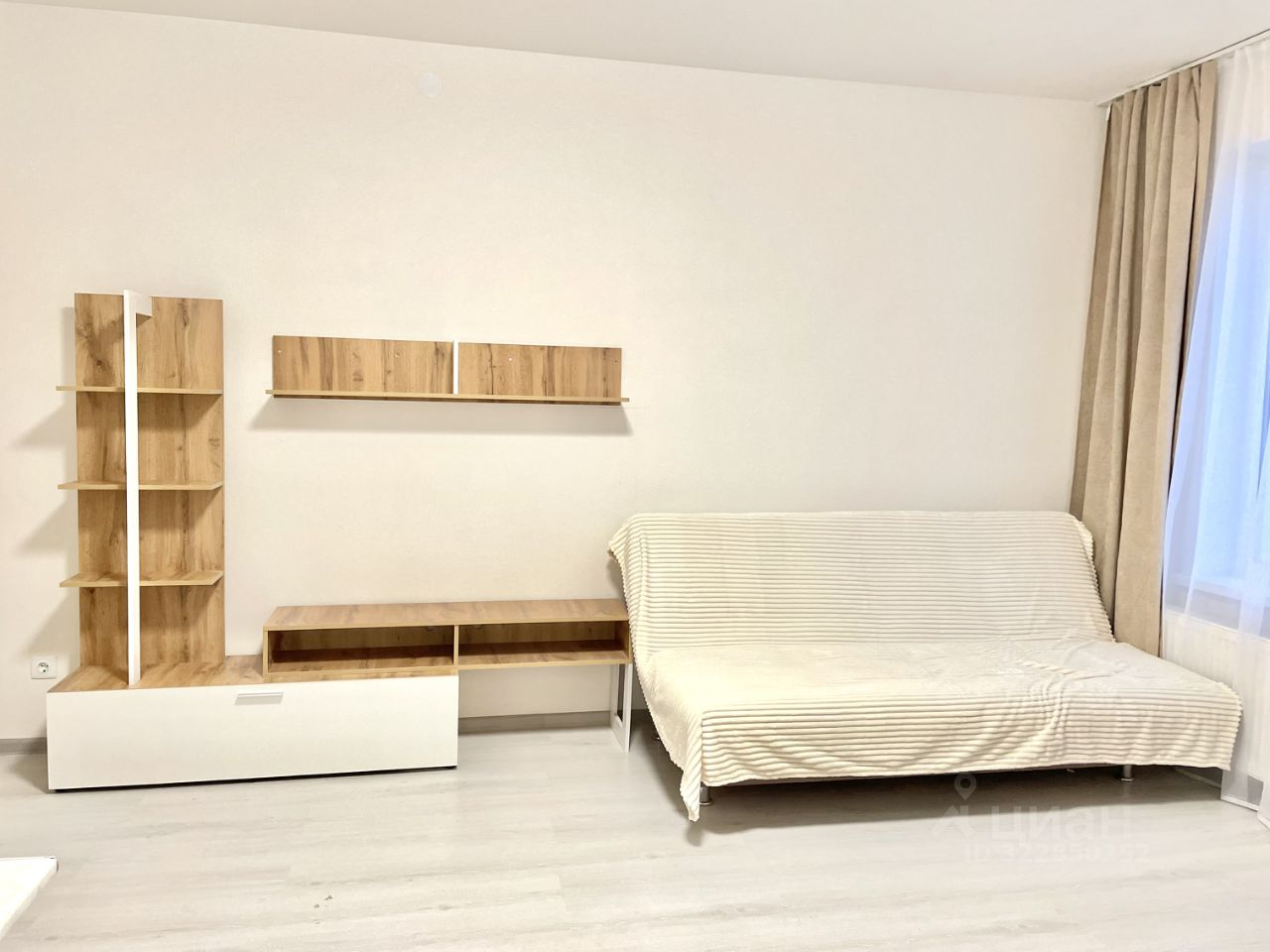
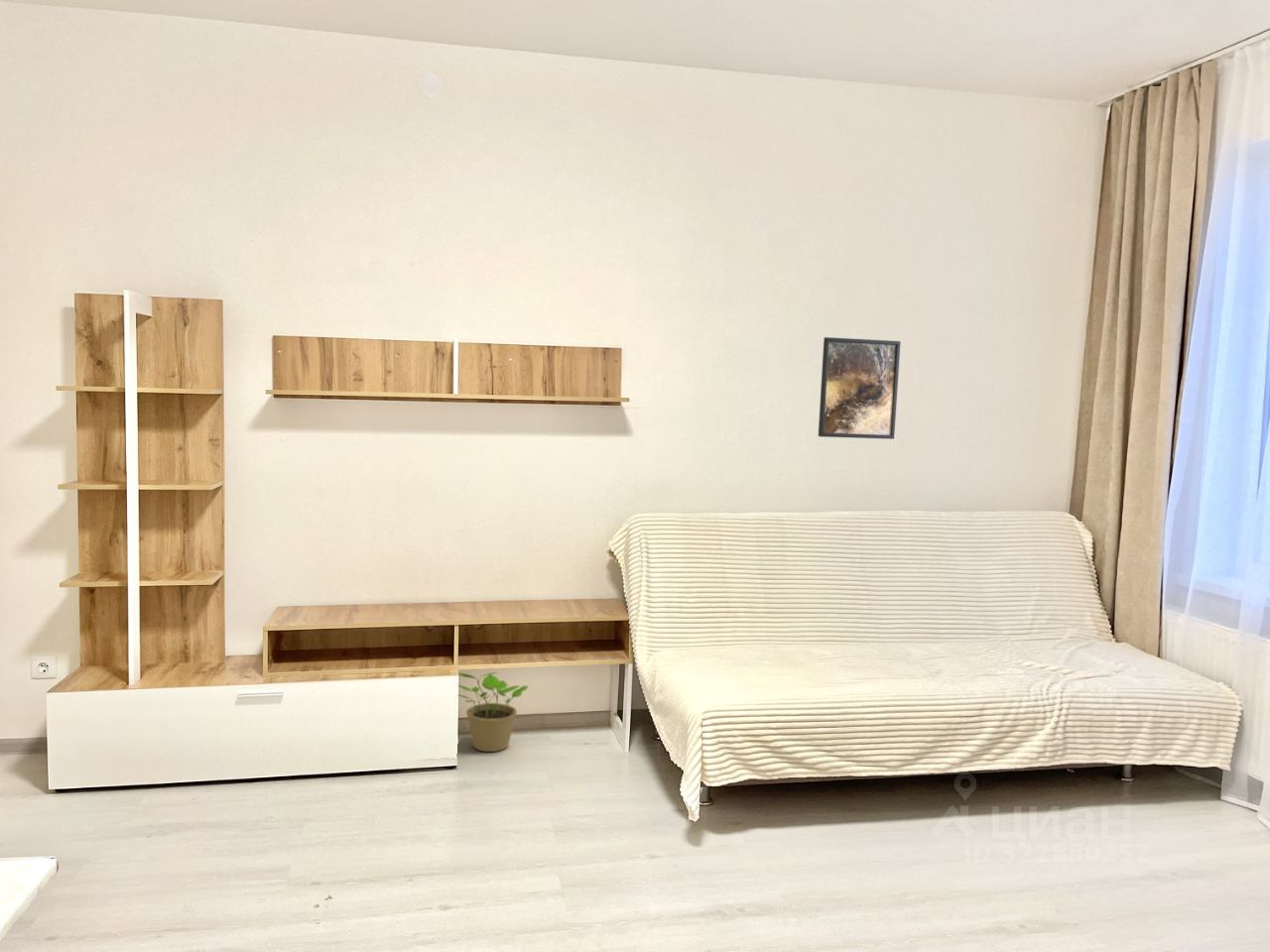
+ potted plant [457,671,529,753]
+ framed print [818,336,902,440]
